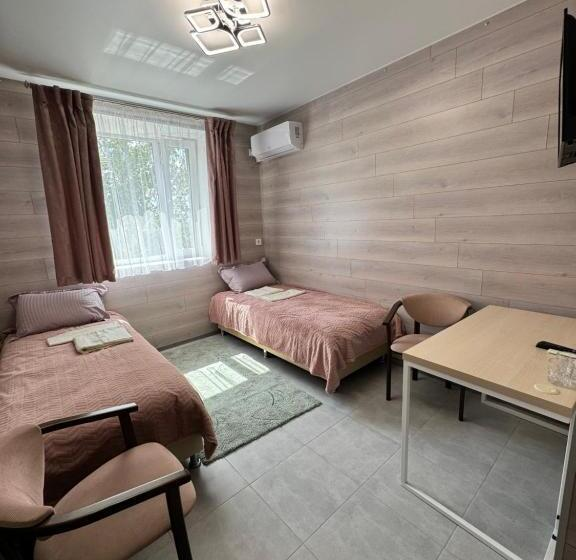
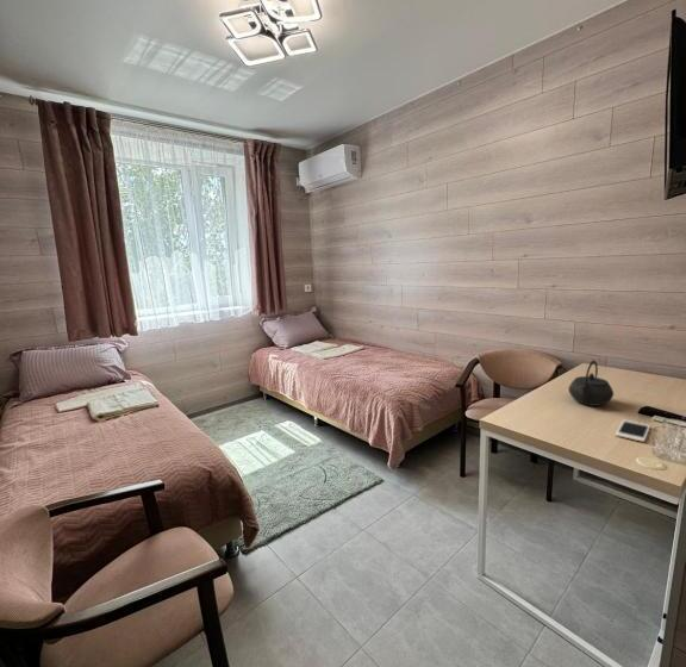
+ cell phone [615,419,651,443]
+ kettle [567,360,615,406]
